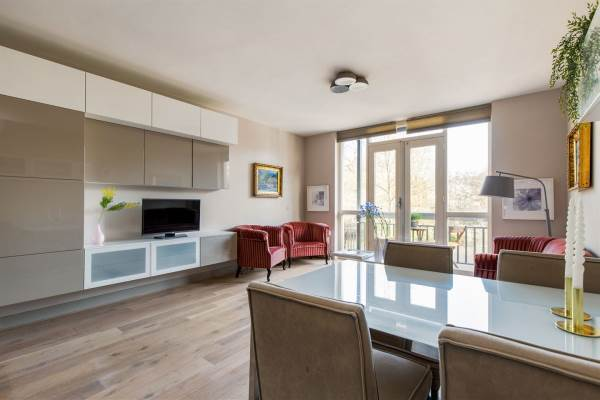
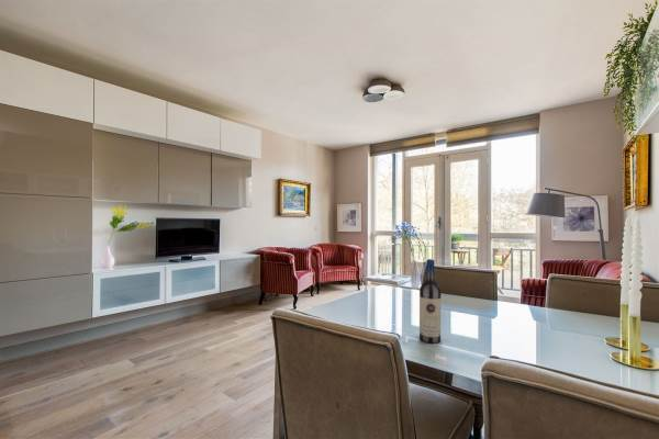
+ wine bottle [418,258,442,345]
